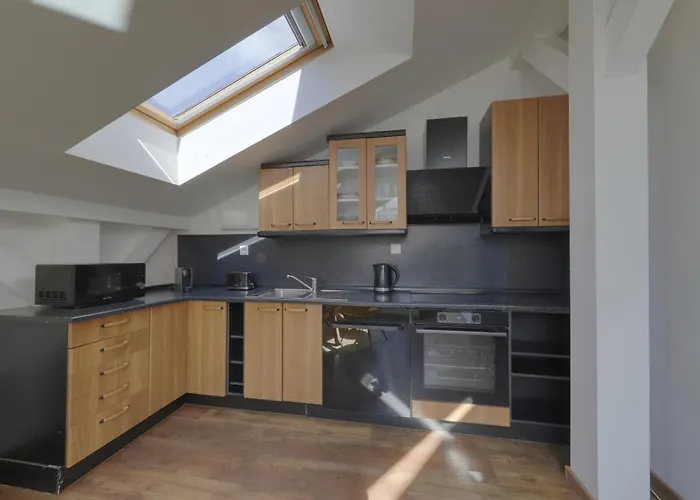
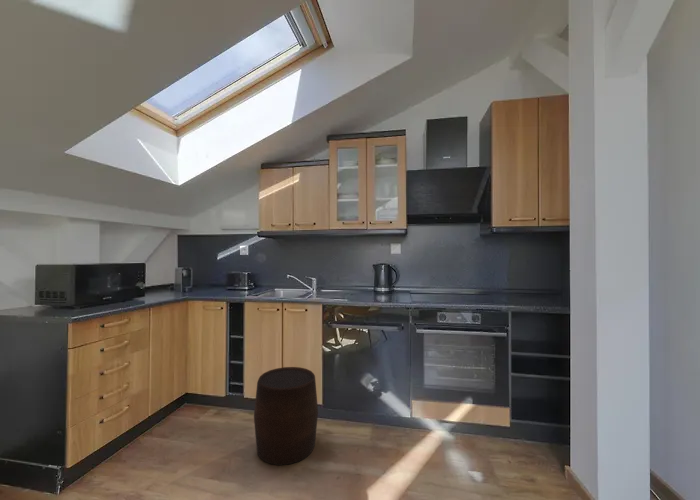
+ stool [253,366,319,466]
